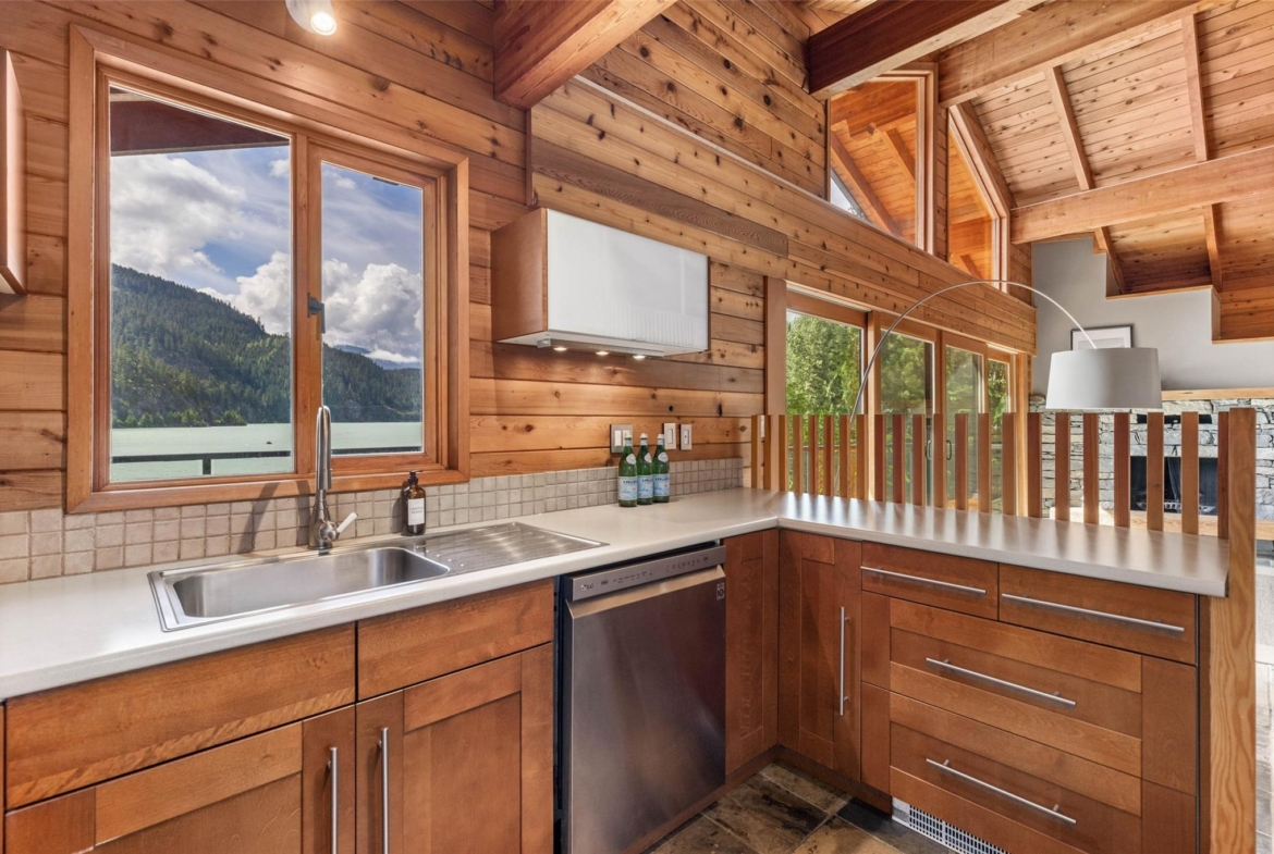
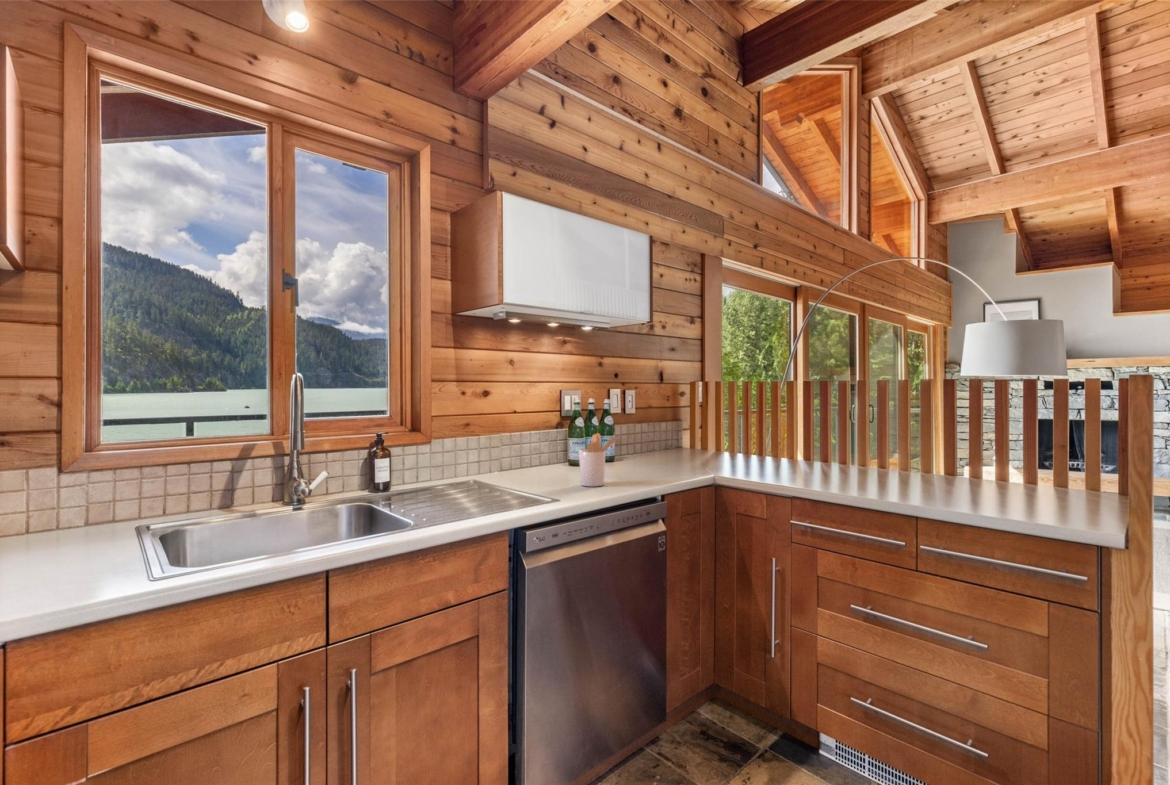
+ utensil holder [578,432,619,487]
